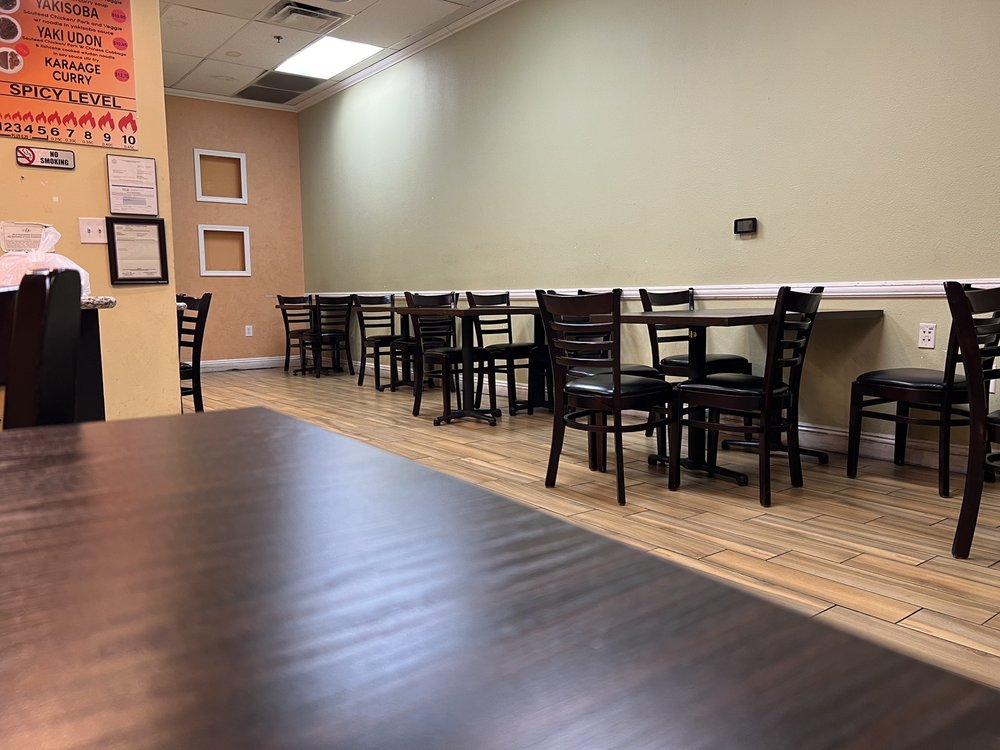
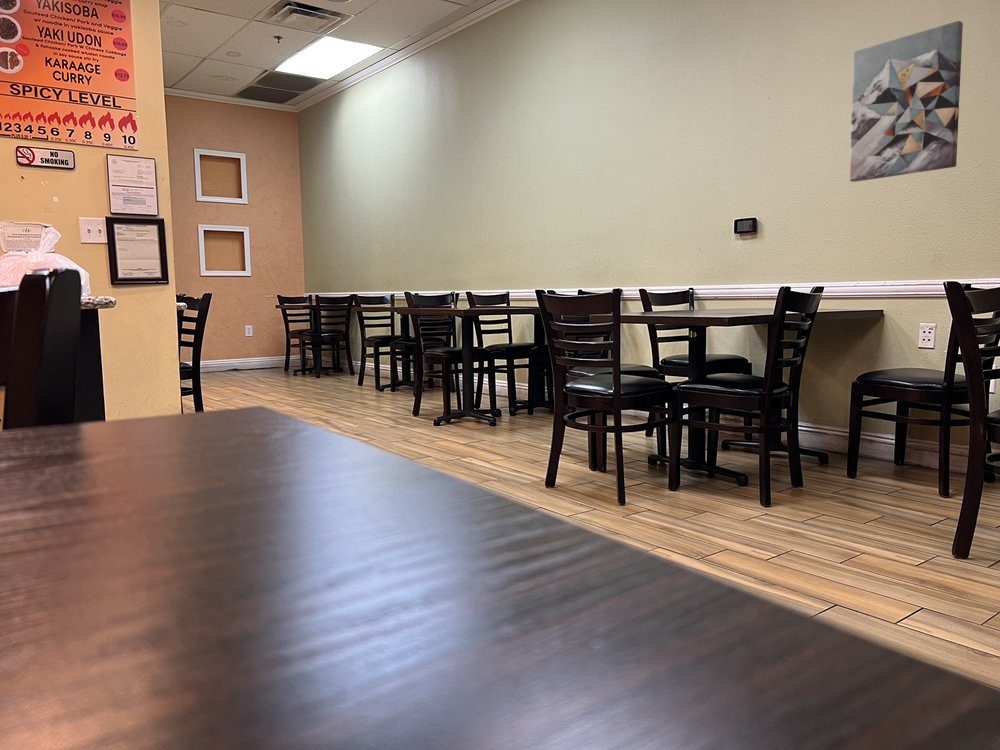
+ wall art [849,20,964,183]
